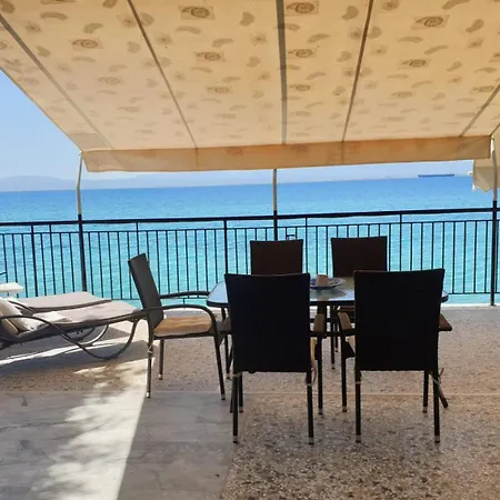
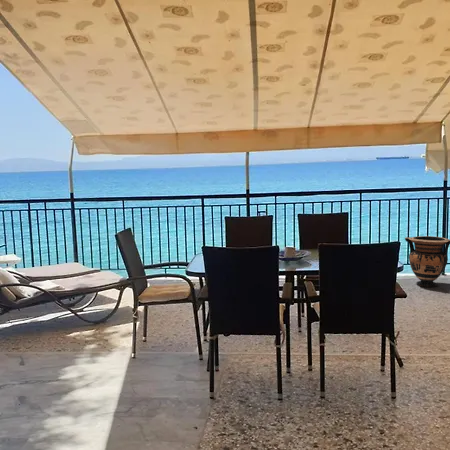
+ vase [404,235,450,288]
